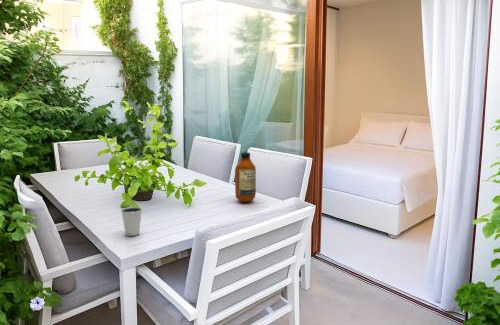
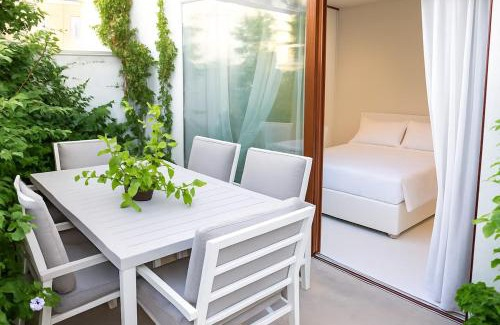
- bottle [234,151,257,203]
- dixie cup [120,206,143,237]
